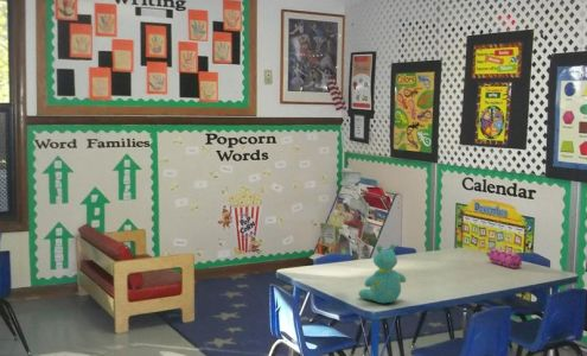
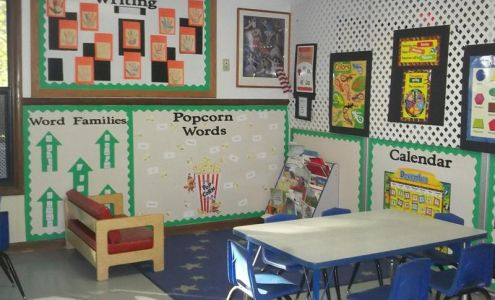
- pencil case [485,246,523,269]
- teddy bear [357,243,407,305]
